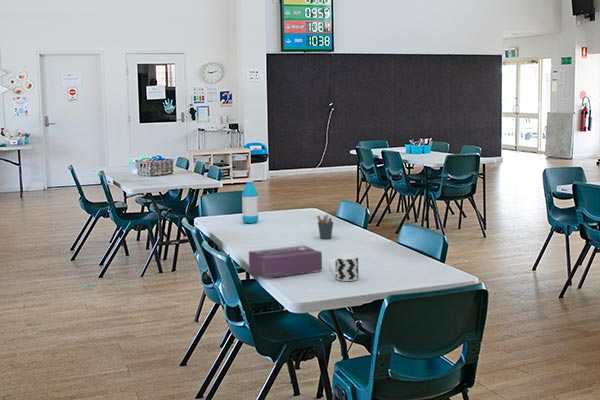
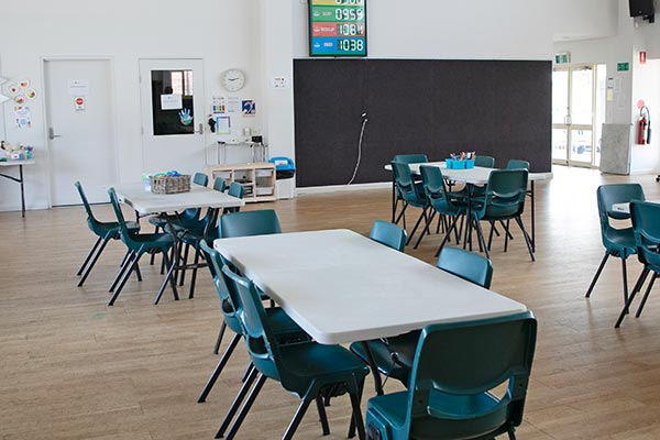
- pen holder [316,214,334,240]
- cup [328,253,359,282]
- water bottle [241,177,259,224]
- tissue box [248,244,323,279]
